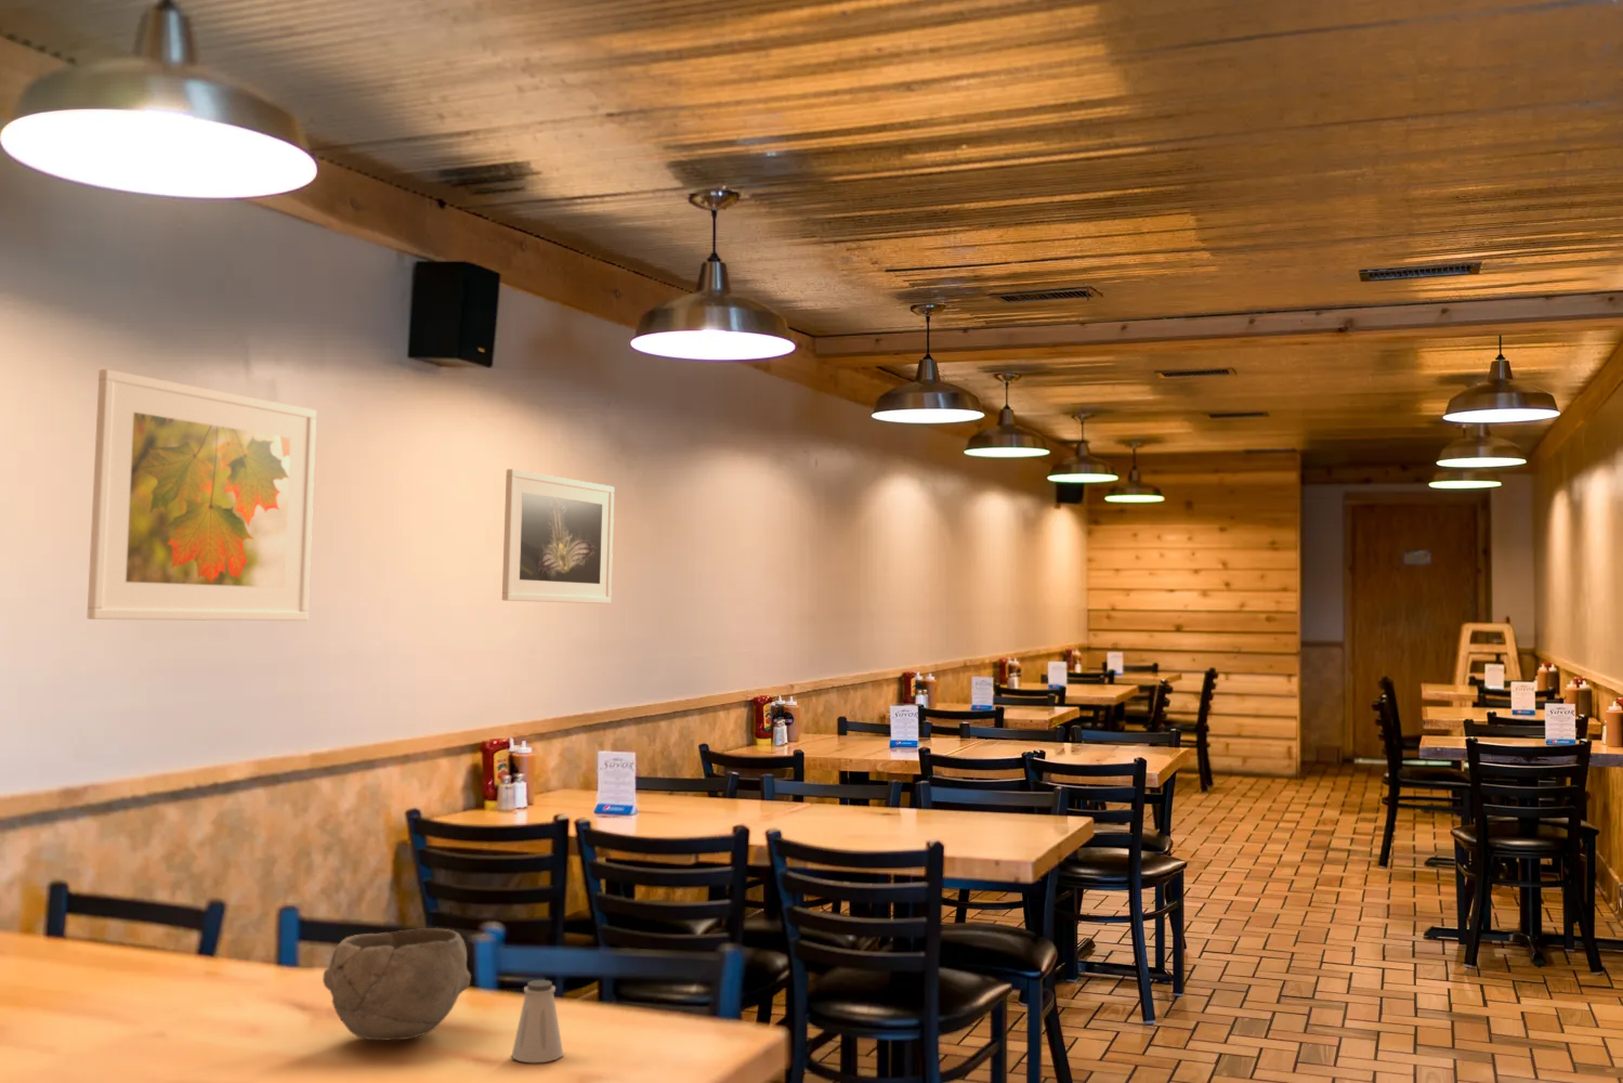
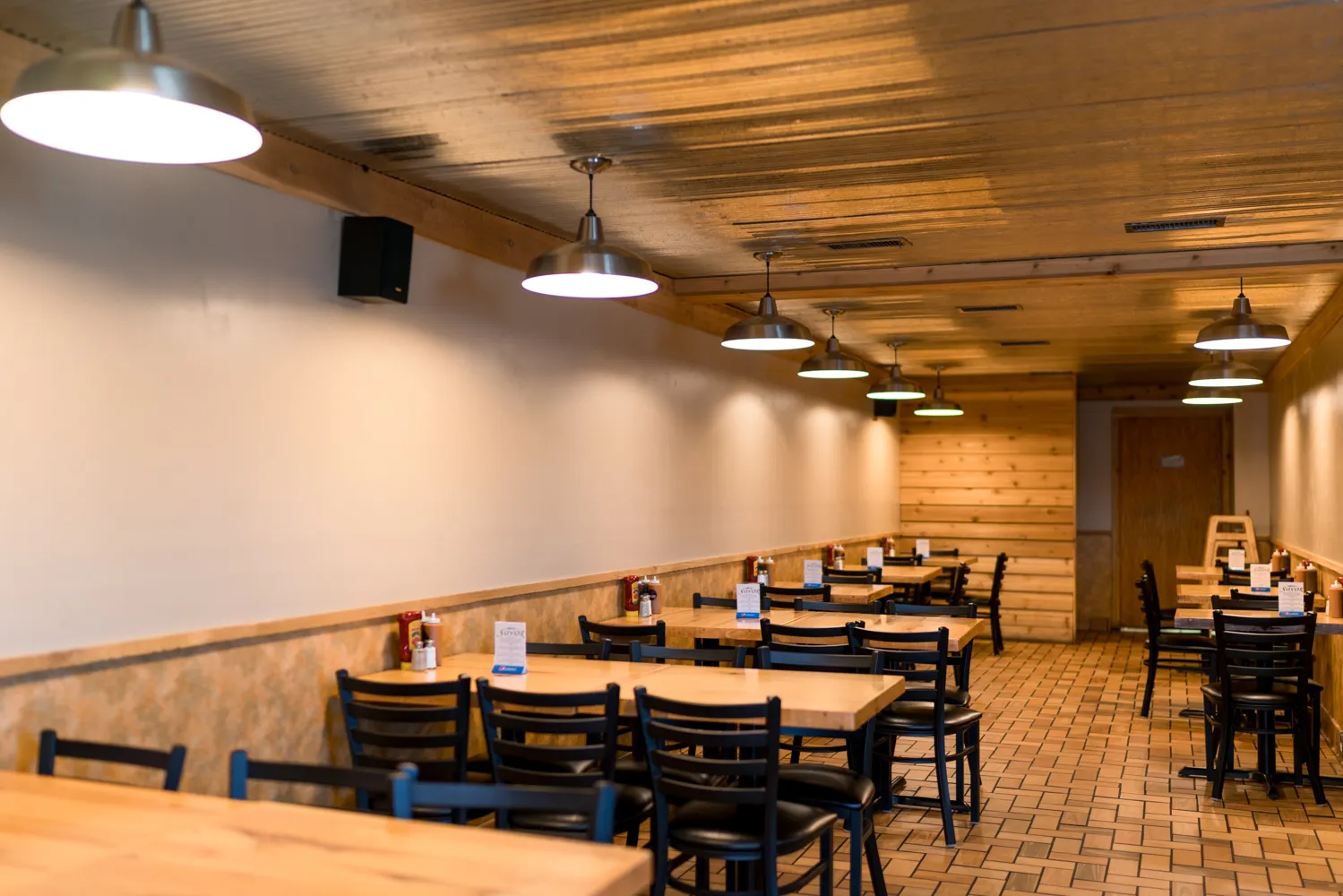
- saltshaker [511,979,564,1064]
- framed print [502,468,615,604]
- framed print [86,369,318,621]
- bowl [321,927,473,1041]
